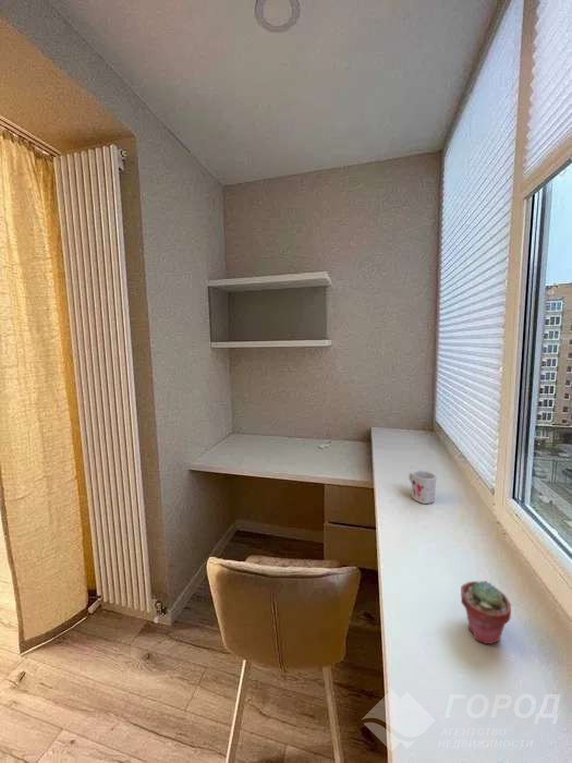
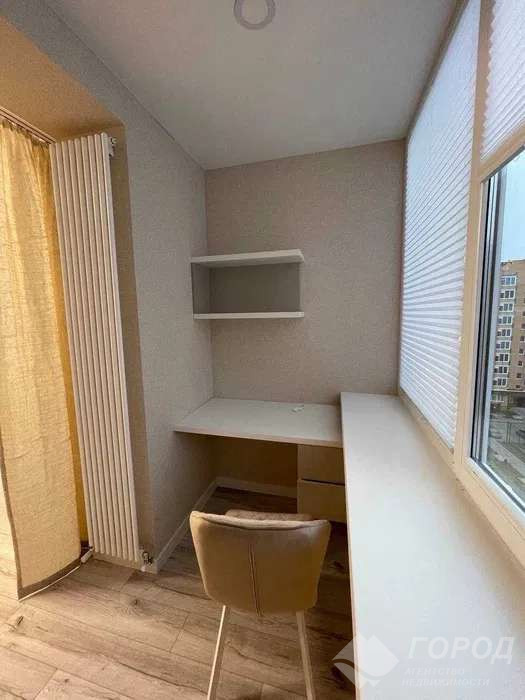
- potted succulent [460,580,512,645]
- mug [407,469,438,505]
